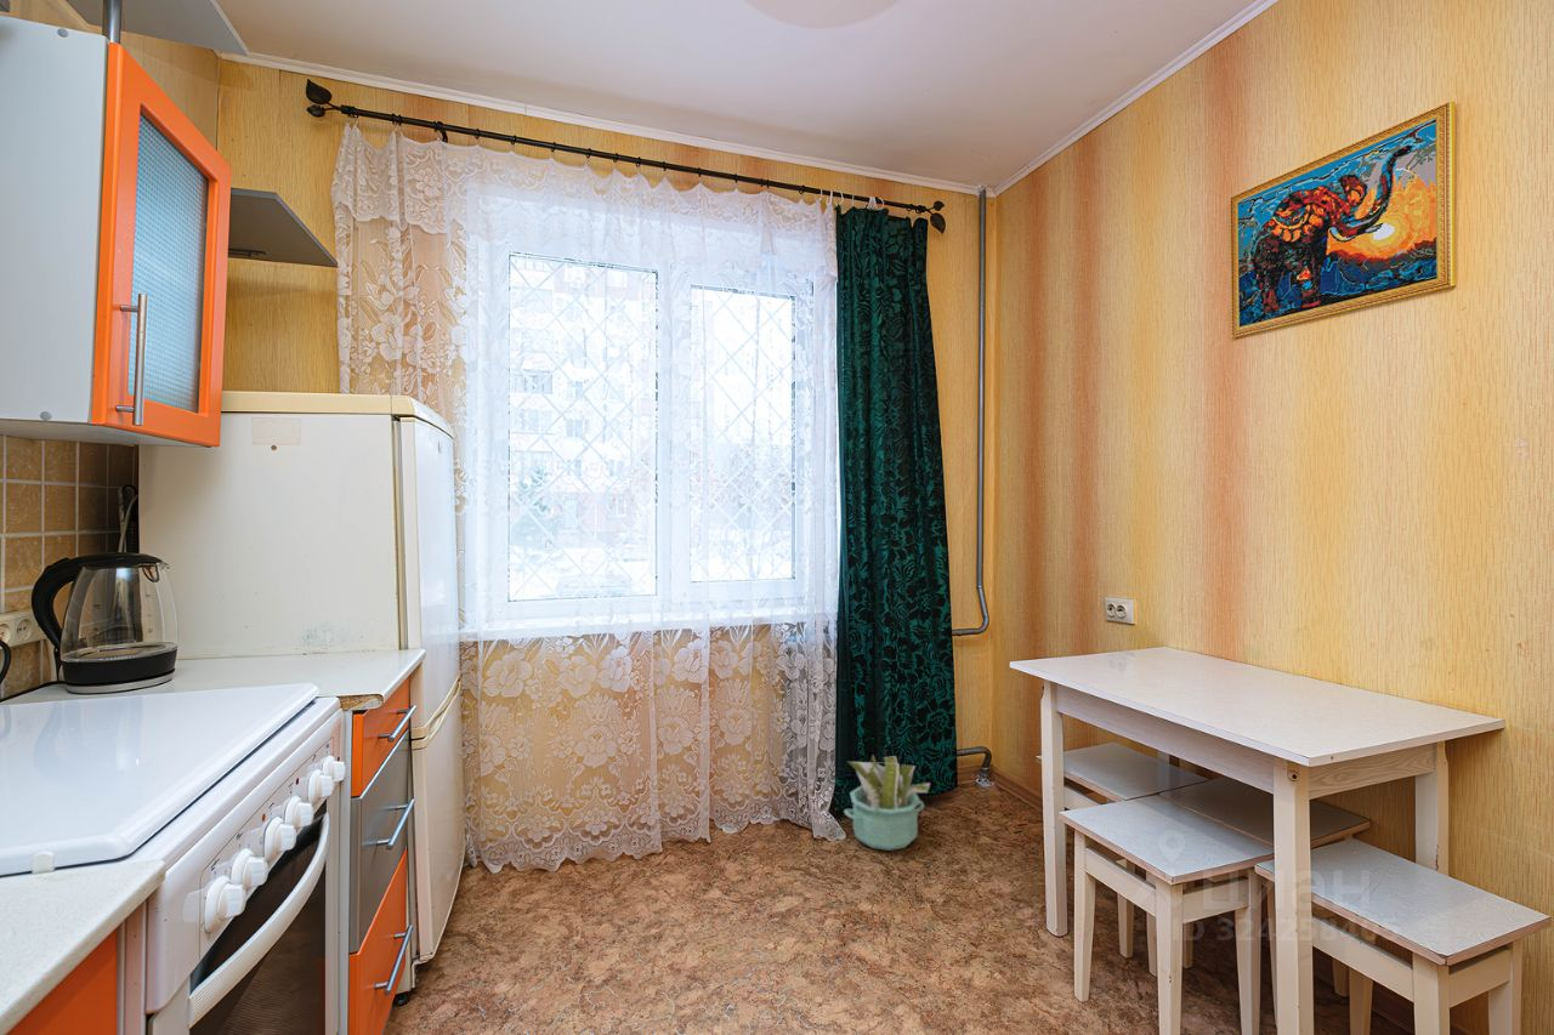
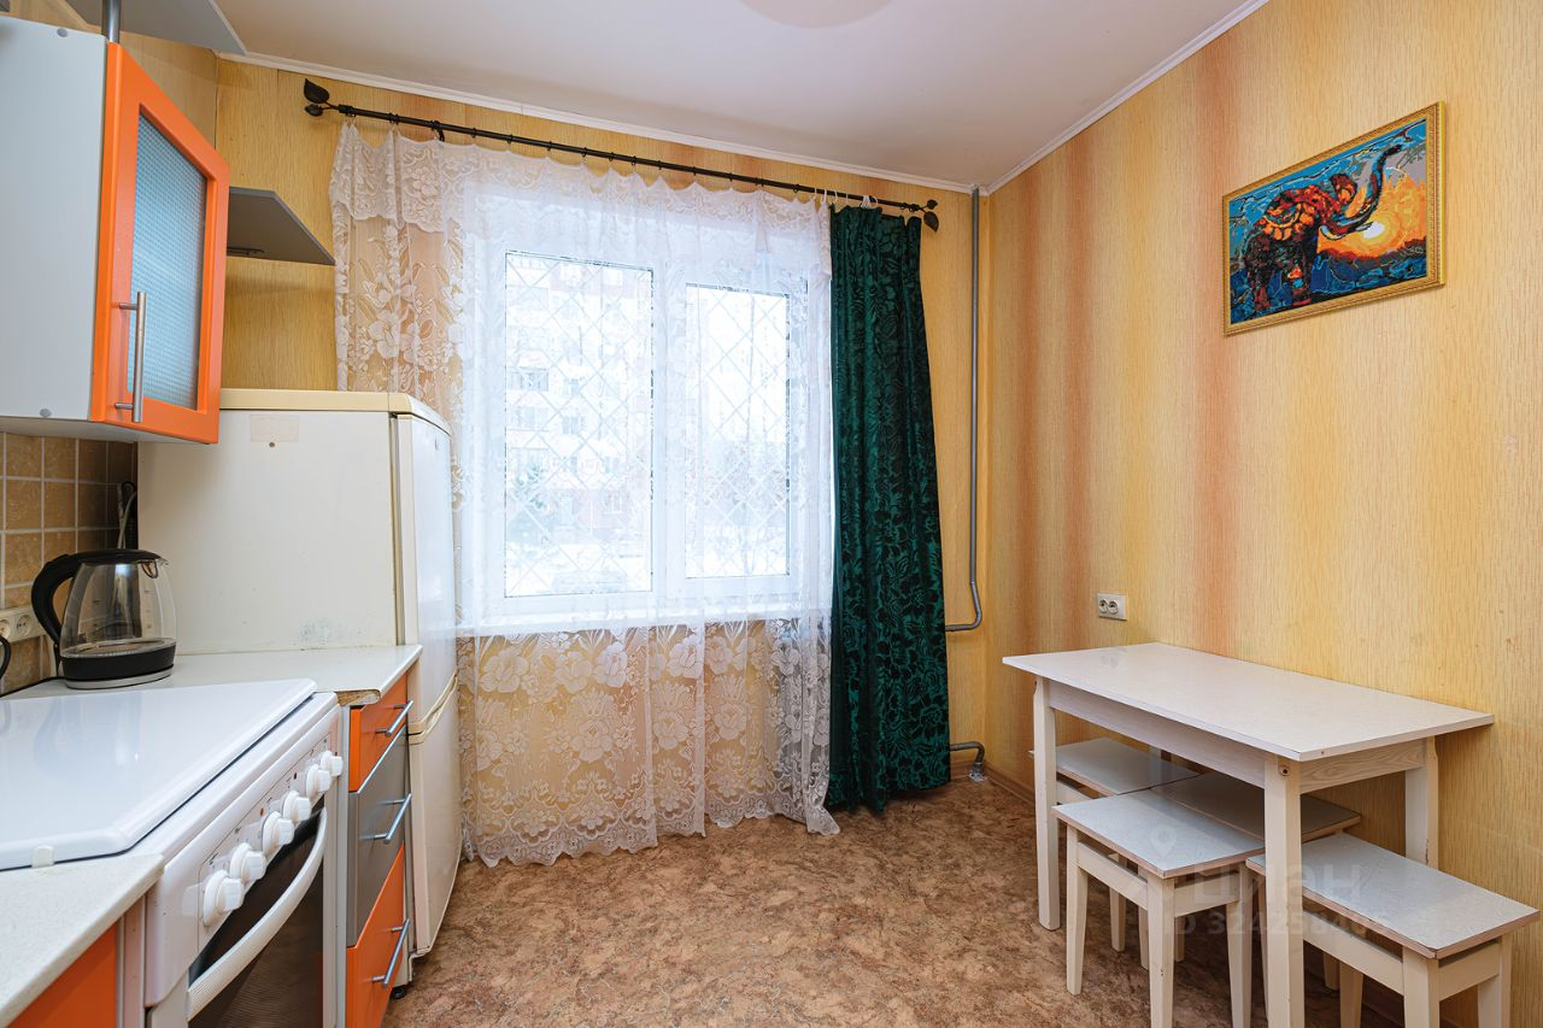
- decorative plant [843,755,931,852]
